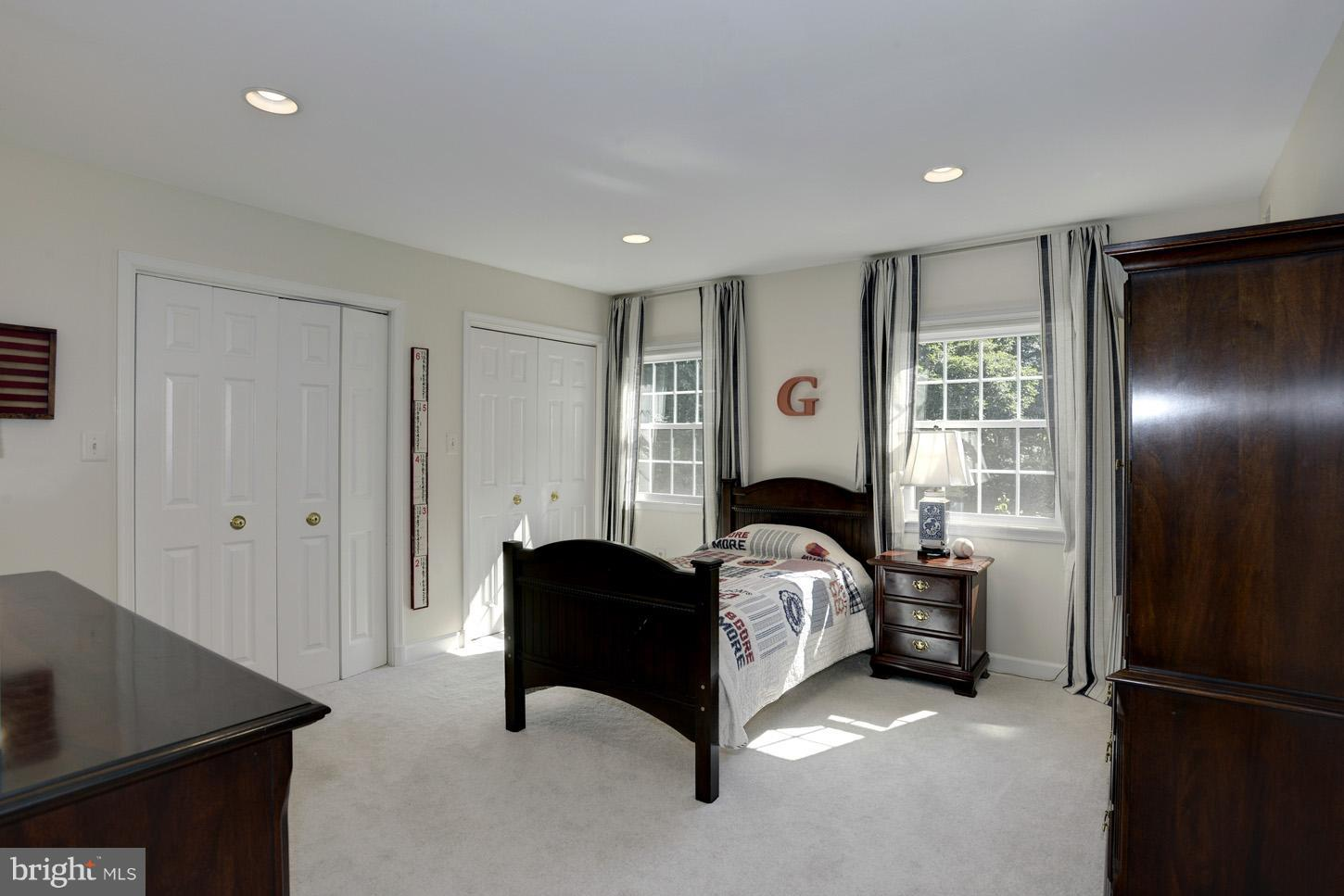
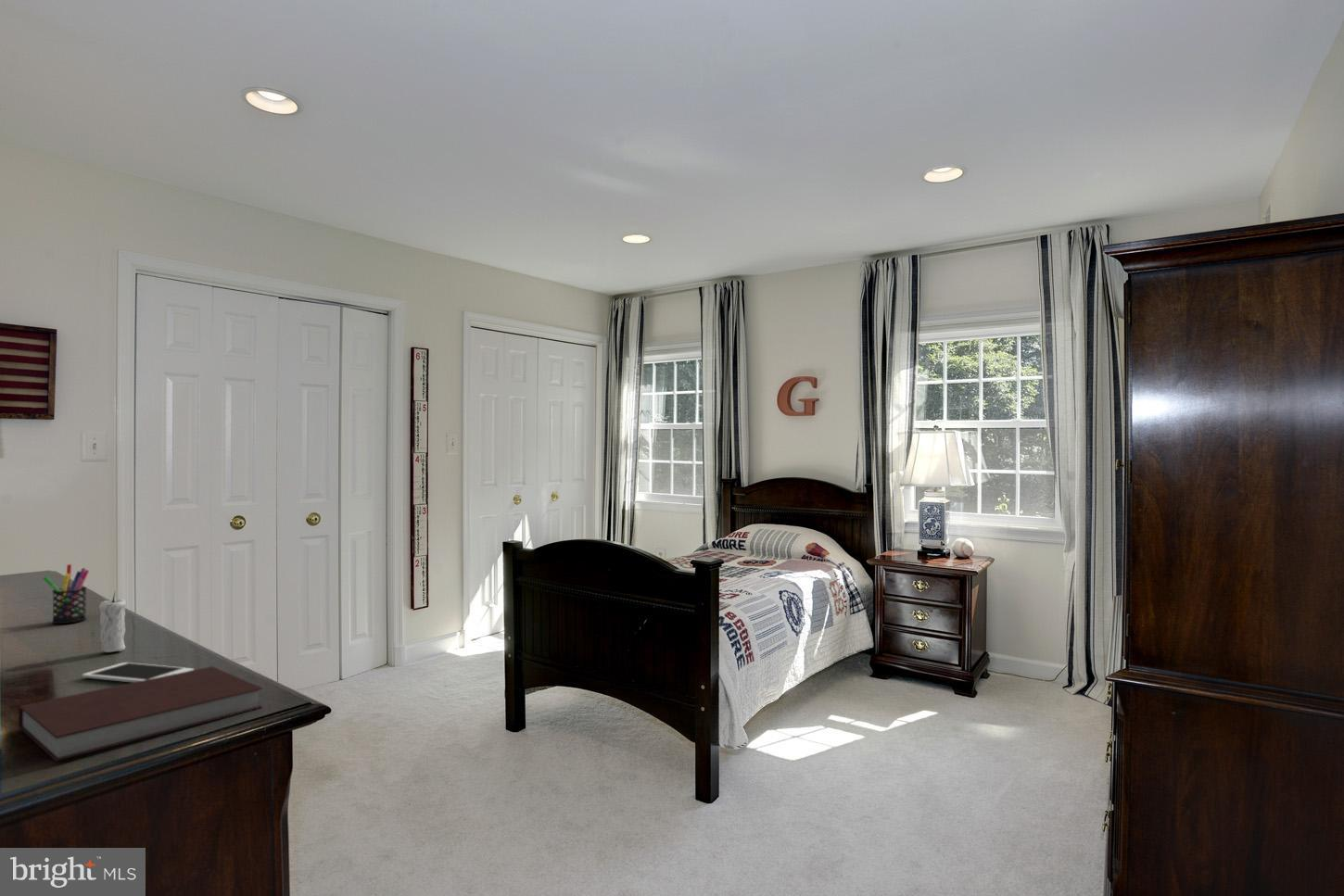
+ notebook [18,665,263,763]
+ cell phone [82,662,195,683]
+ pen holder [42,563,90,625]
+ candle [98,590,127,653]
